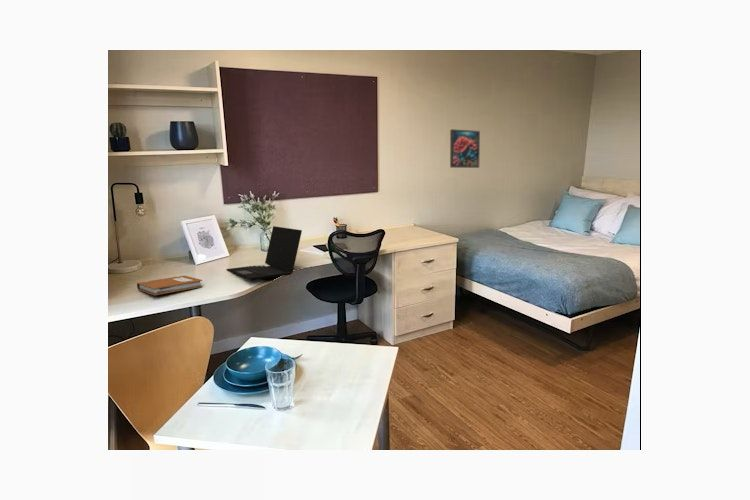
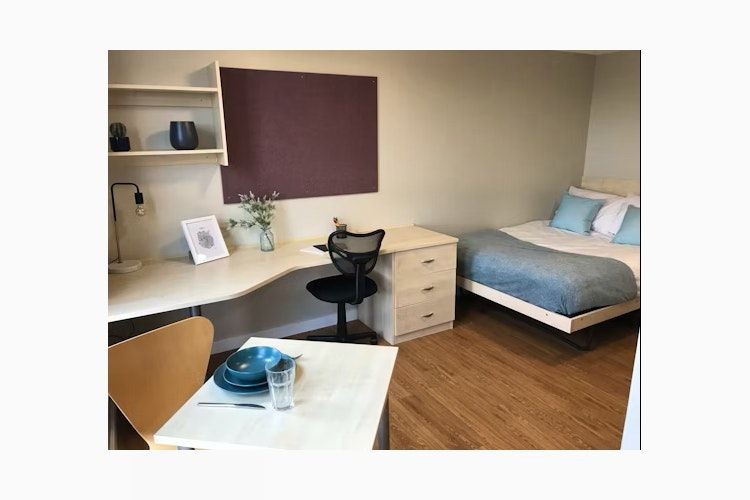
- notebook [136,275,204,296]
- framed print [449,128,481,169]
- laptop [226,225,303,281]
